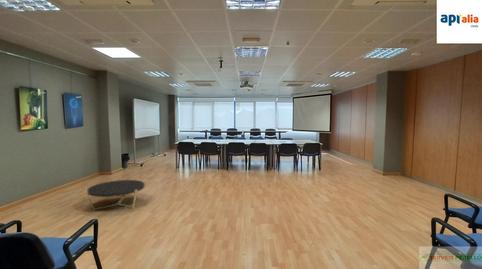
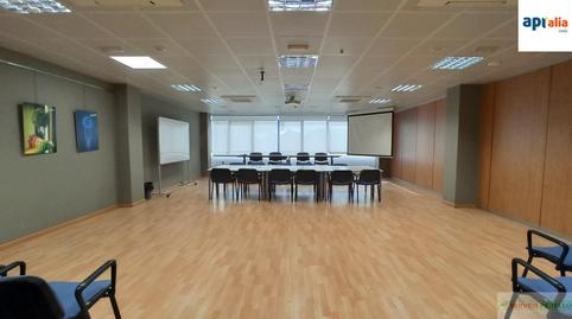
- coffee table [86,179,146,211]
